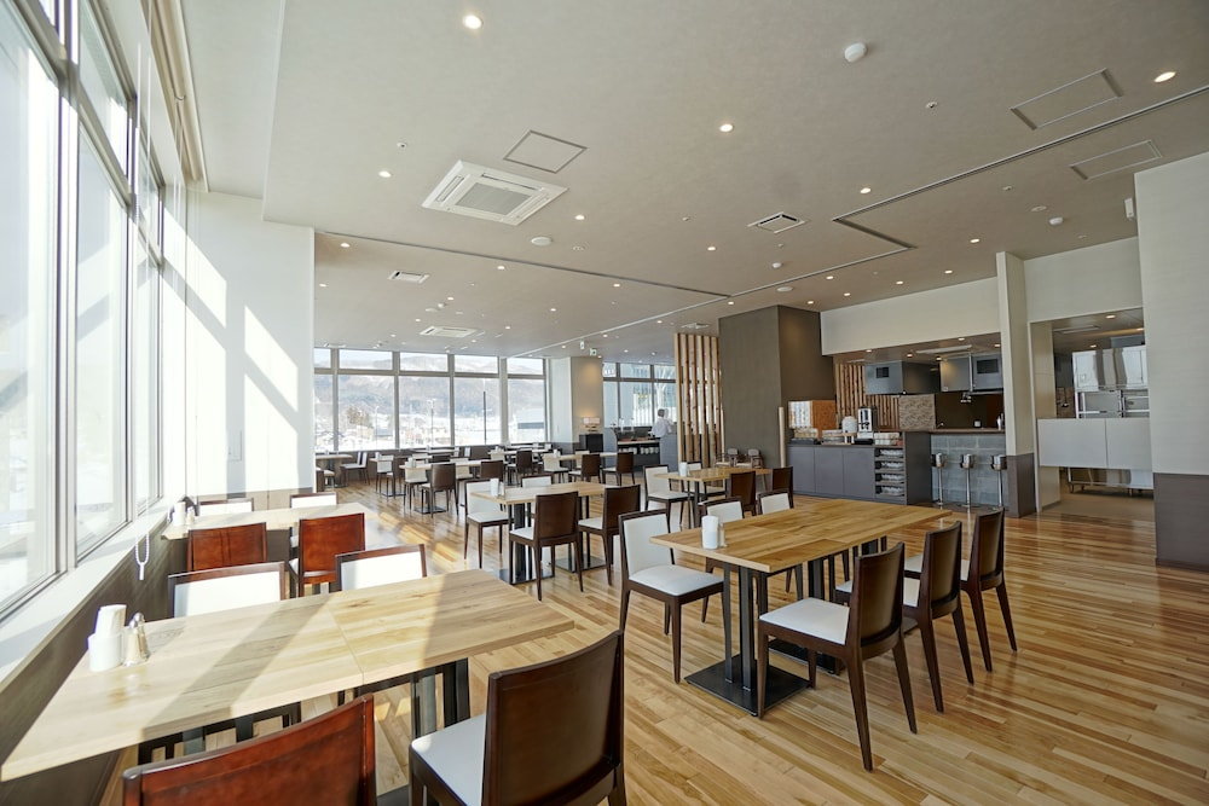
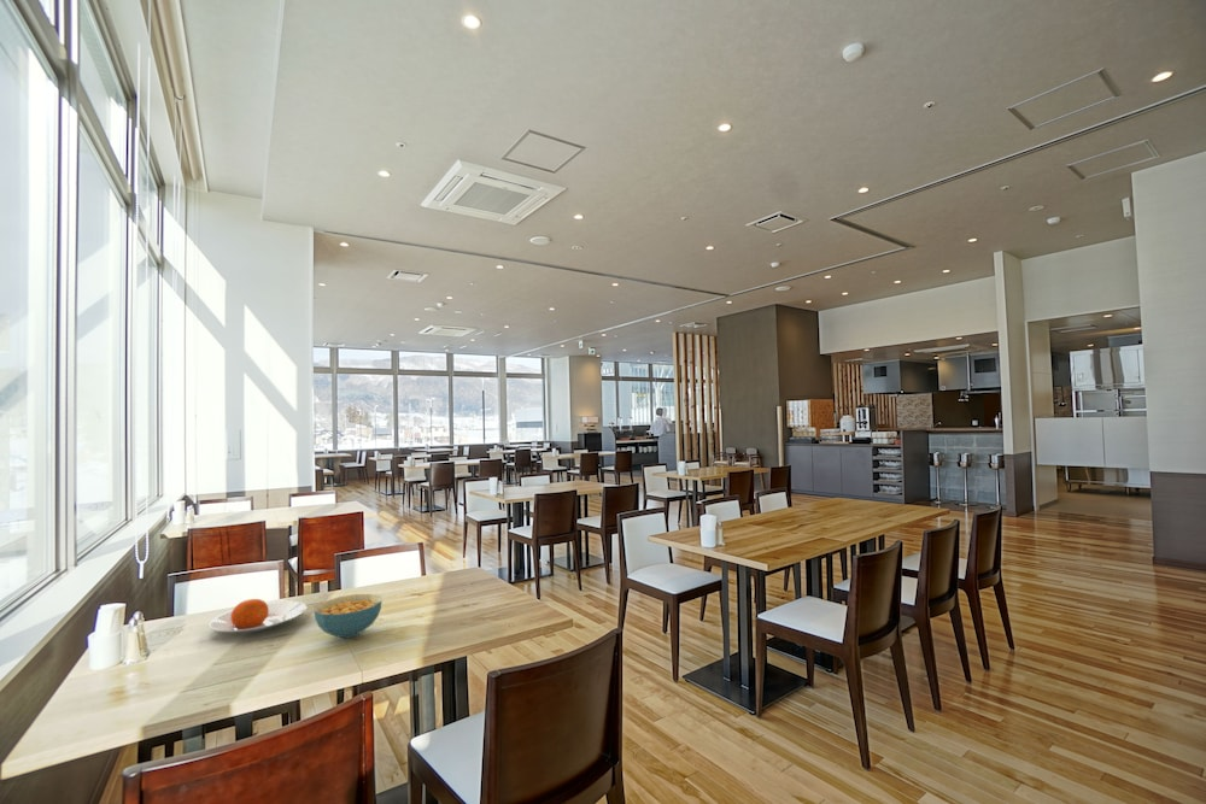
+ cereal bowl [312,593,384,639]
+ plate [207,598,308,634]
